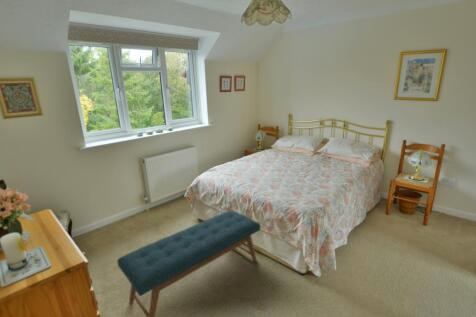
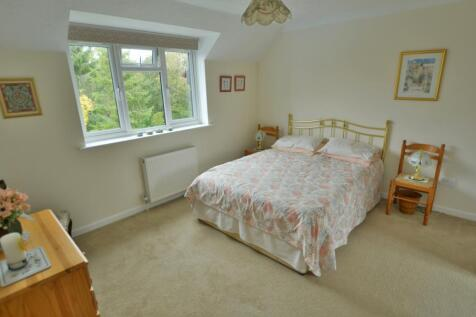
- bench [116,209,261,317]
